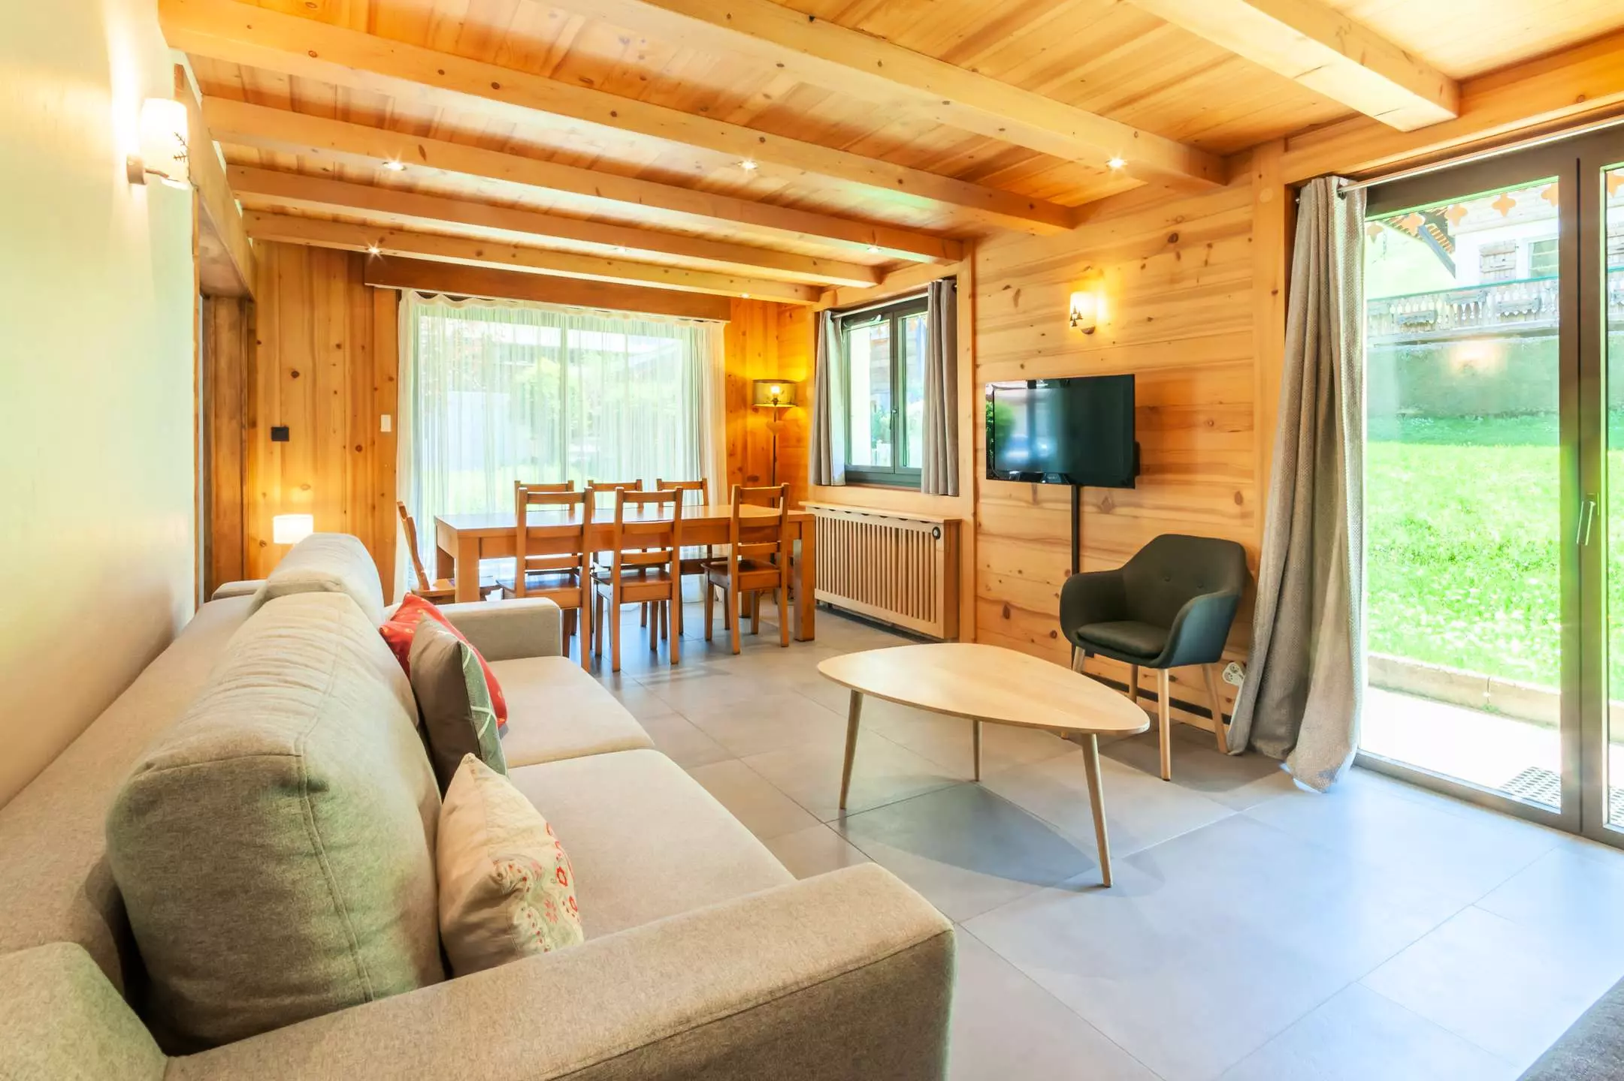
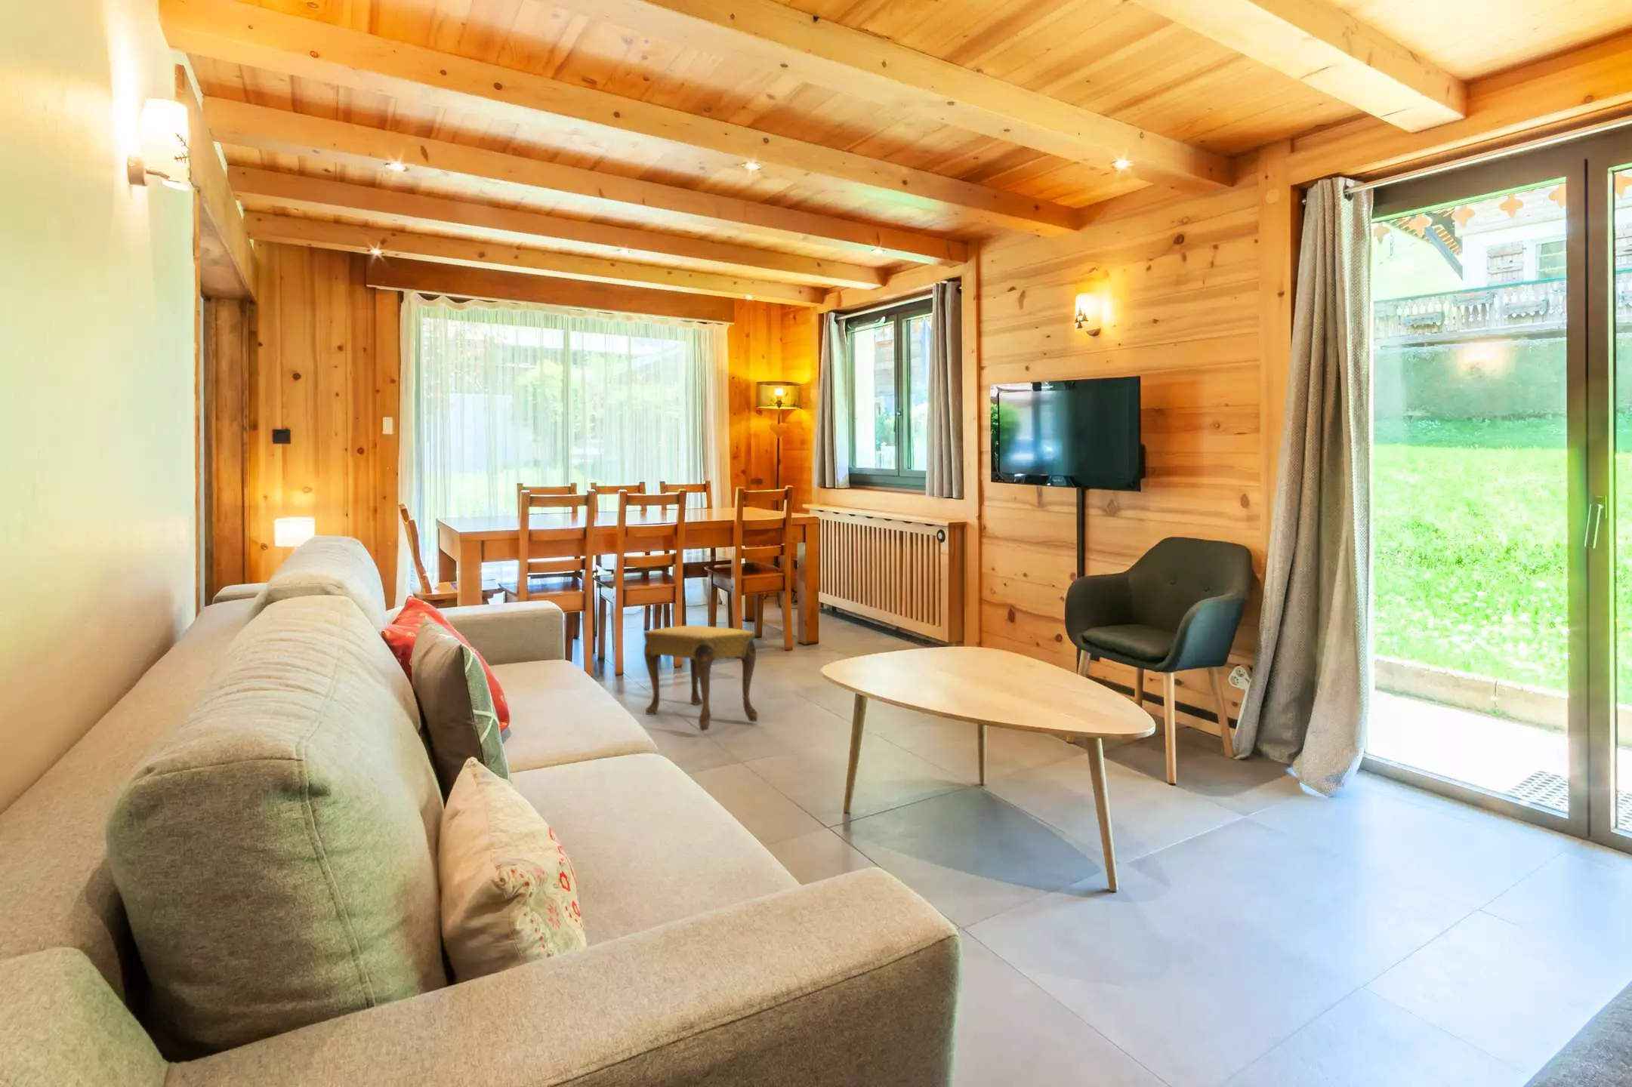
+ footstool [643,625,758,732]
